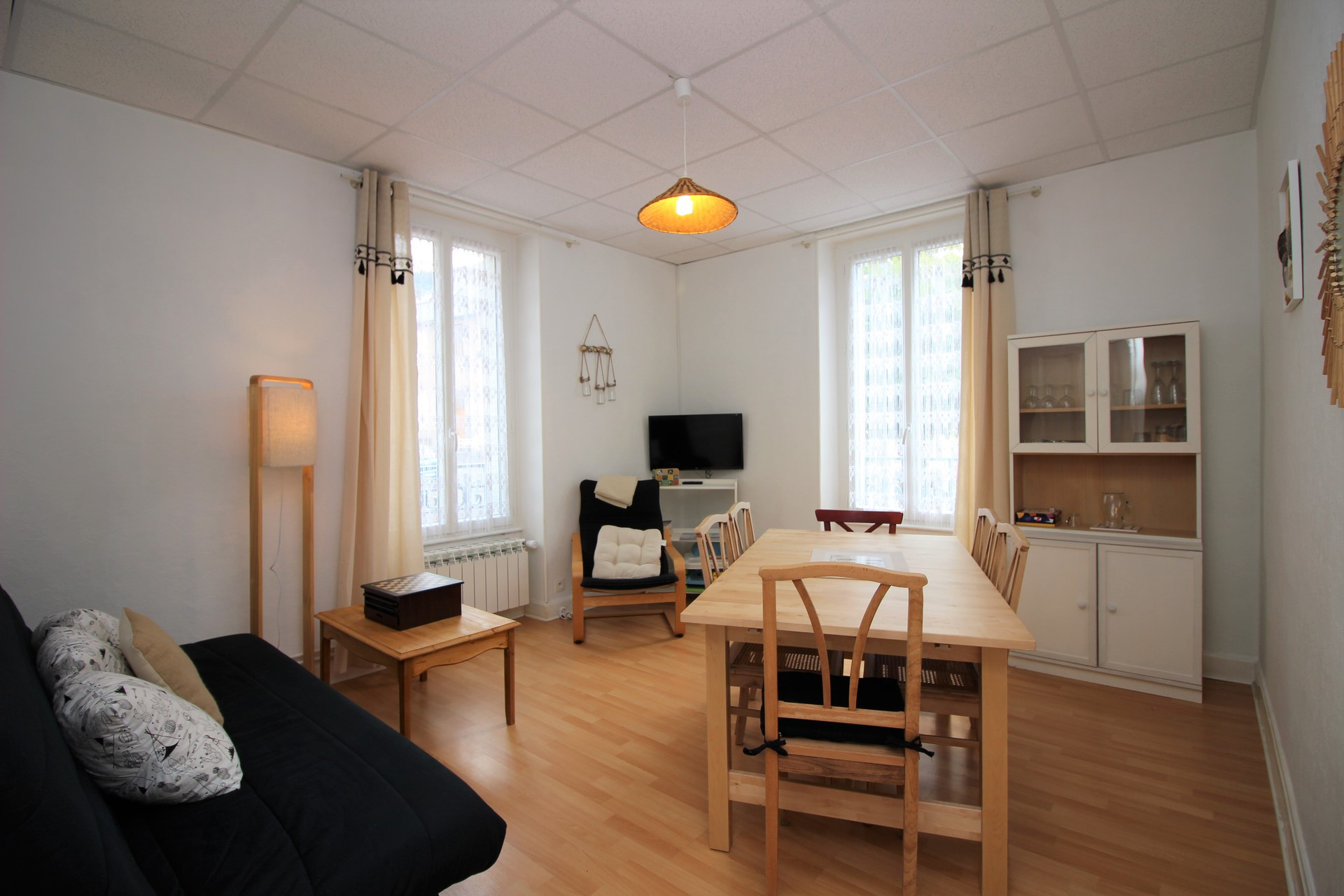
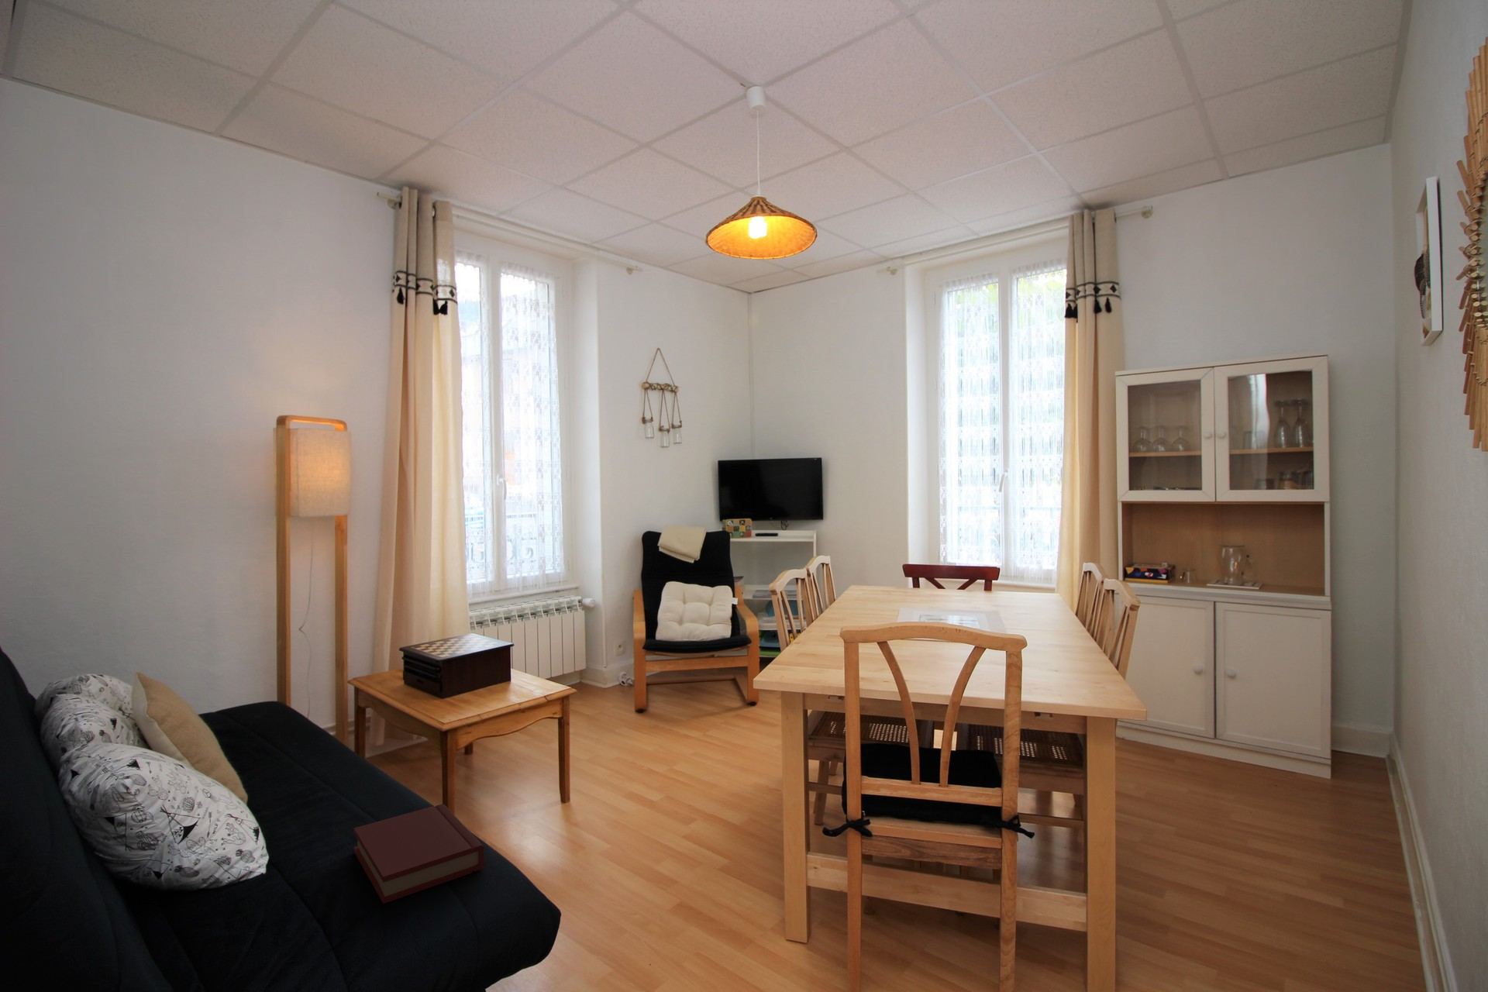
+ hardback book [353,803,484,905]
